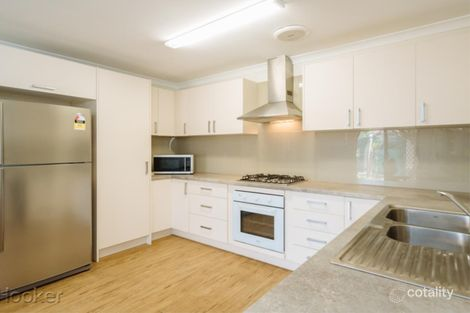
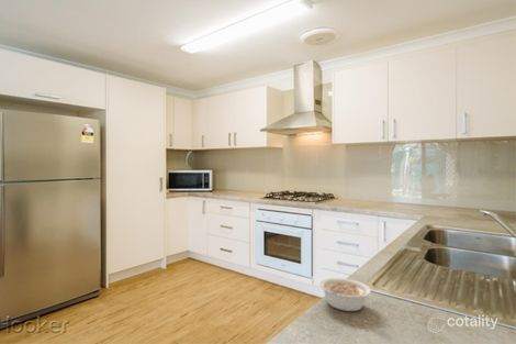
+ legume [318,277,372,312]
